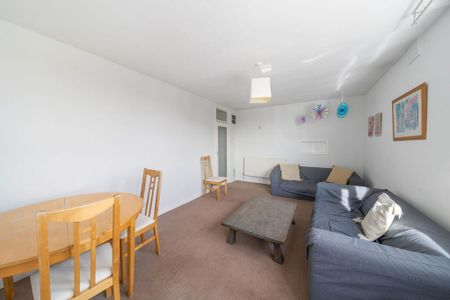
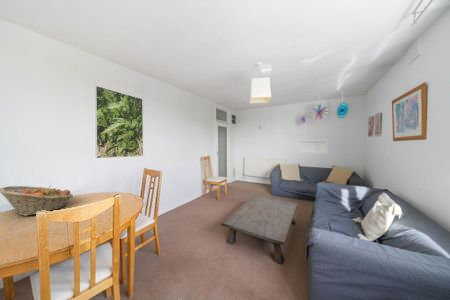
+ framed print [94,85,144,159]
+ fruit basket [0,185,74,217]
